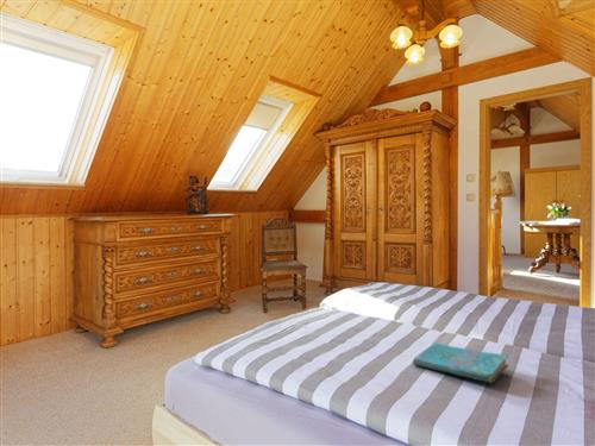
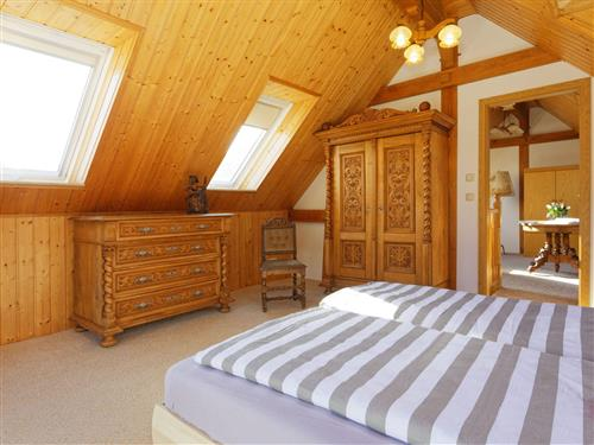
- cover [412,343,511,384]
